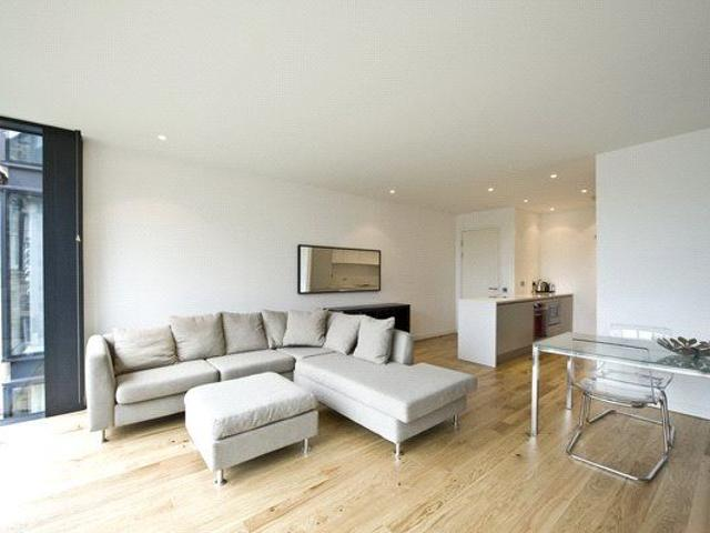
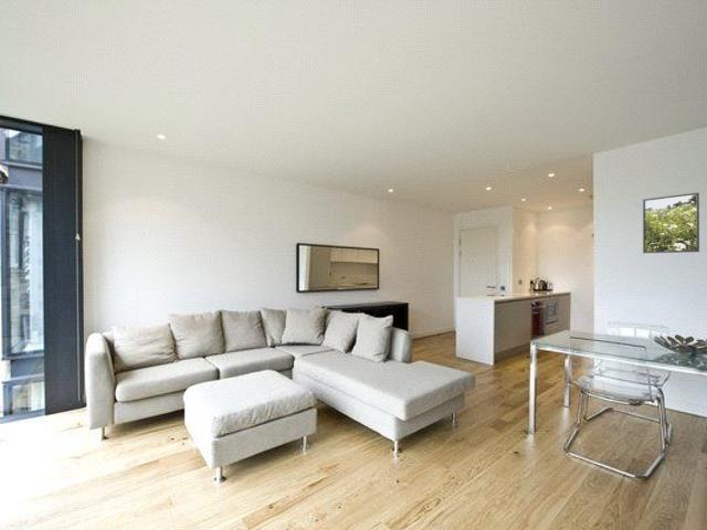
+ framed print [642,192,700,254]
